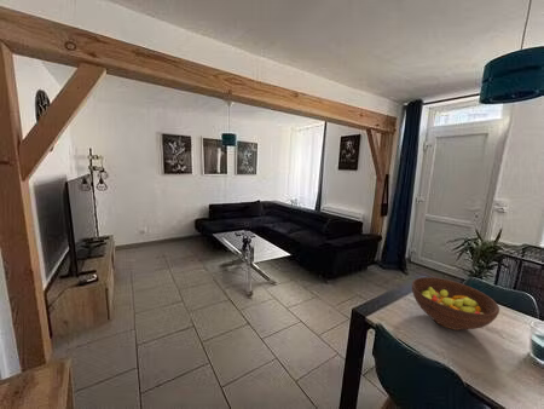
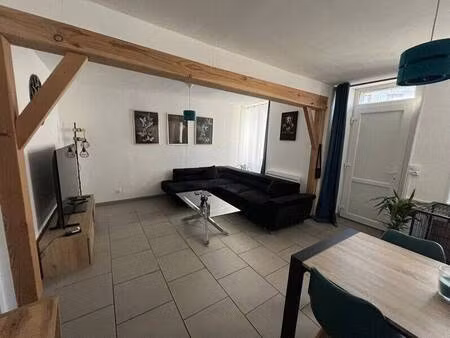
- fruit bowl [411,276,500,332]
